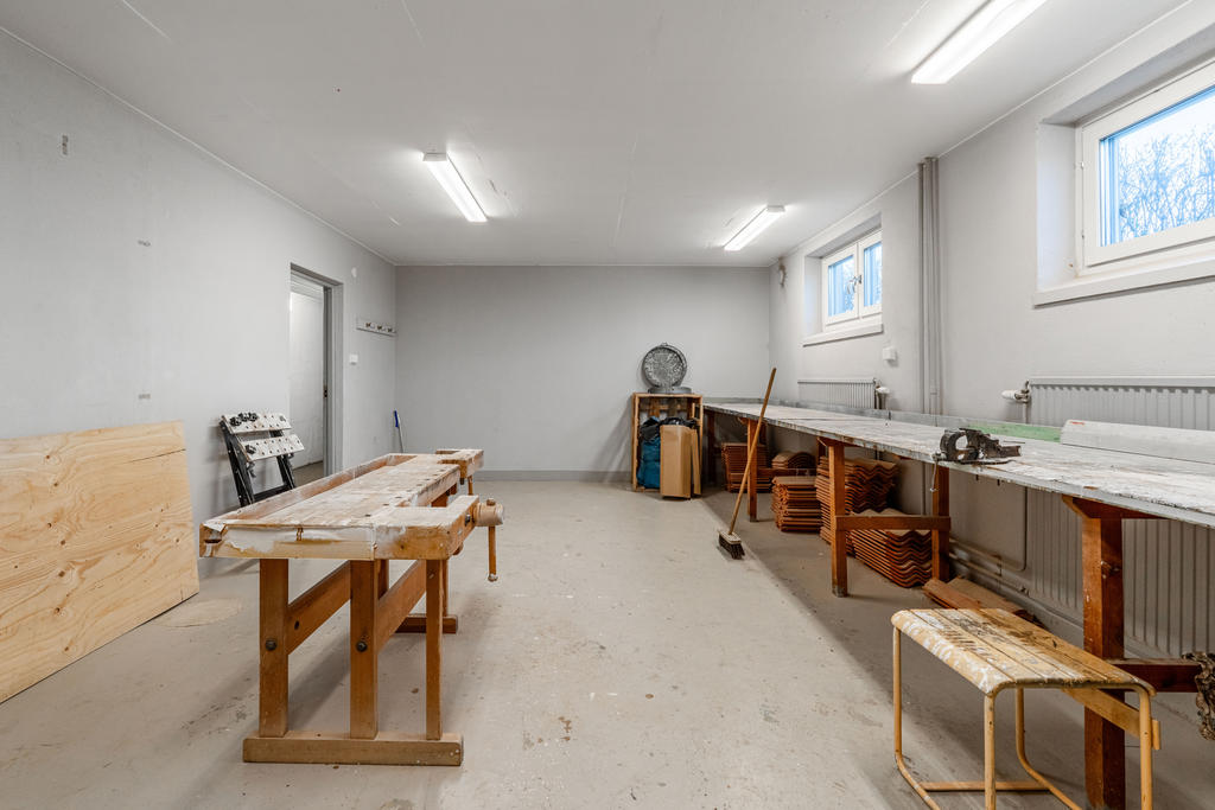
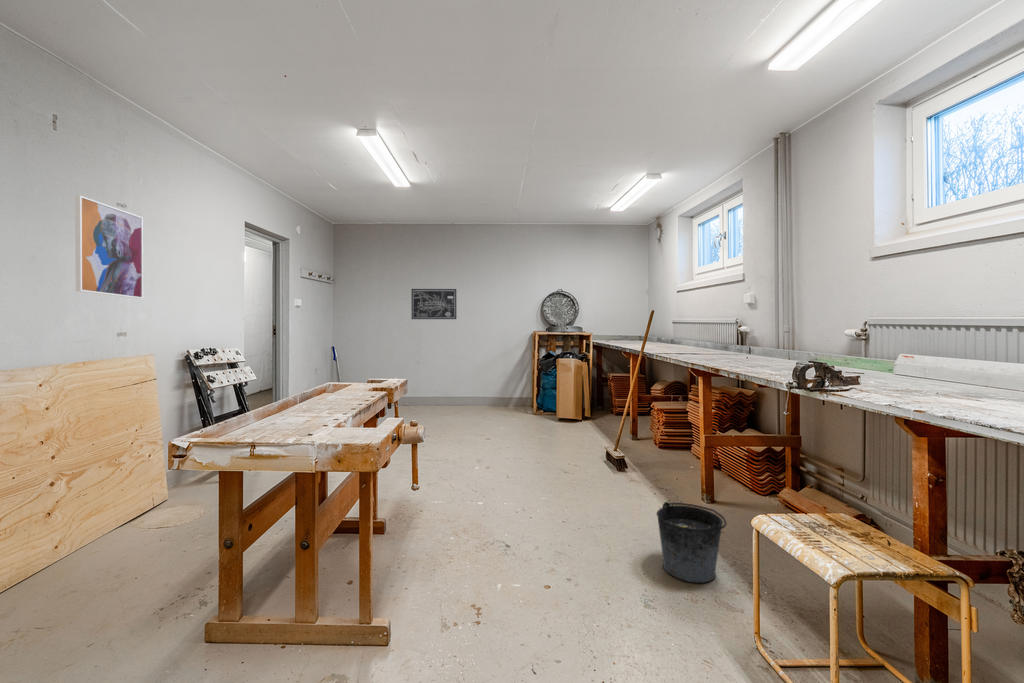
+ wall art [411,288,457,320]
+ wall art [74,194,144,300]
+ bucket [655,501,728,584]
